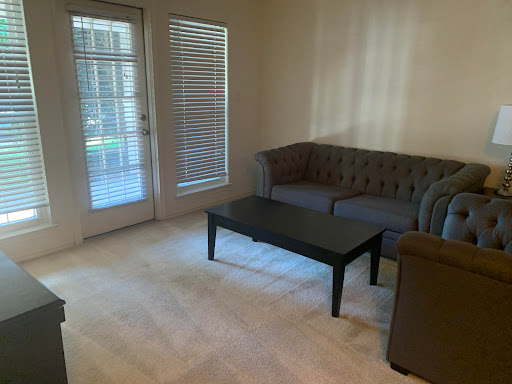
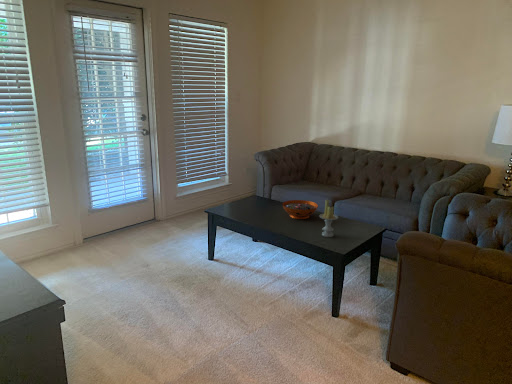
+ decorative bowl [281,199,319,220]
+ candle [318,198,339,238]
